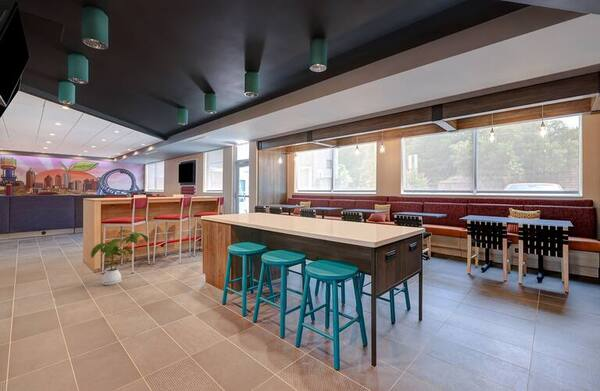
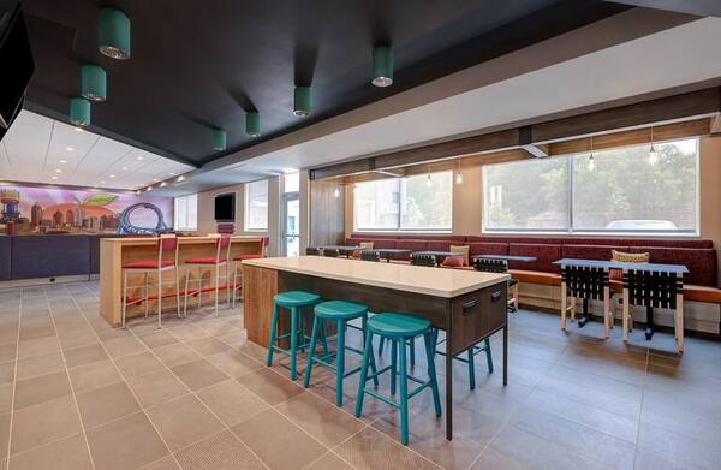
- house plant [90,229,149,286]
